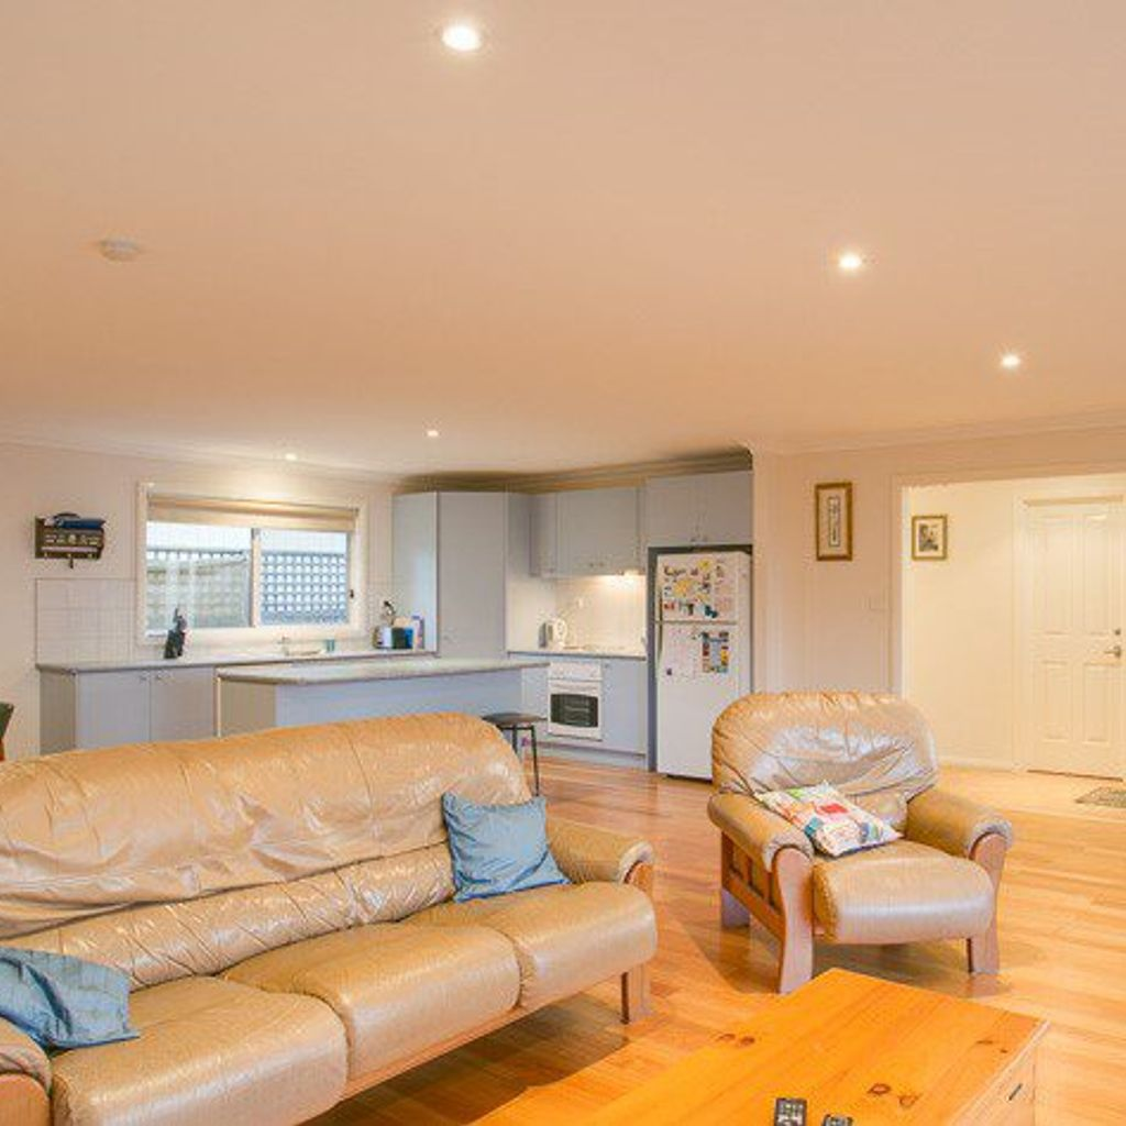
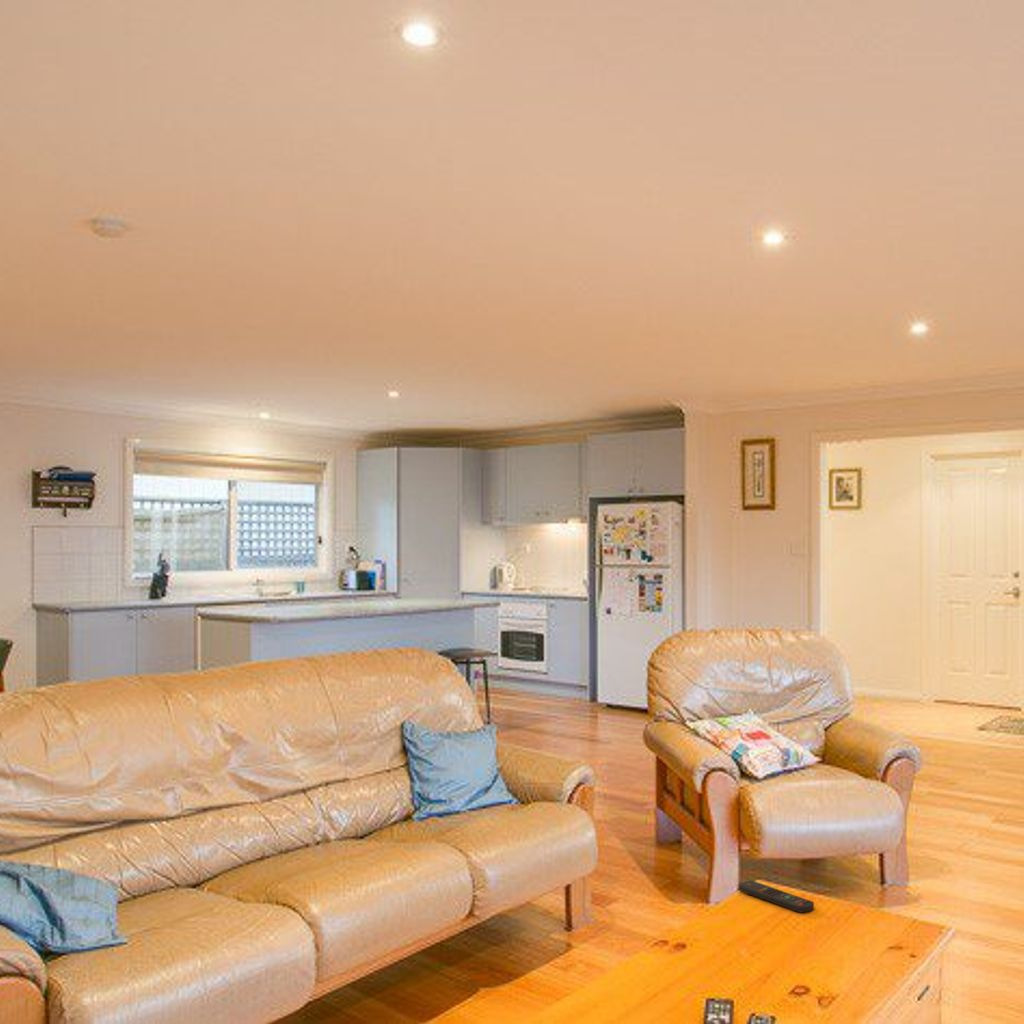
+ remote control [738,880,815,914]
